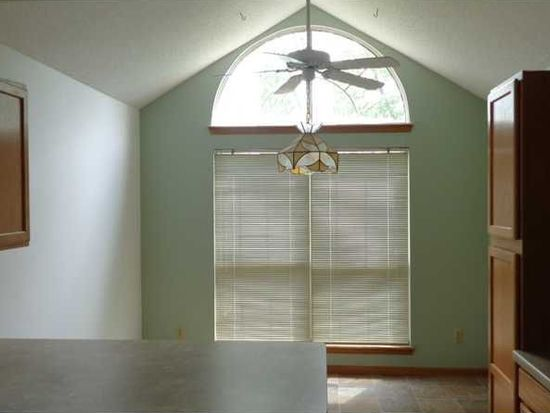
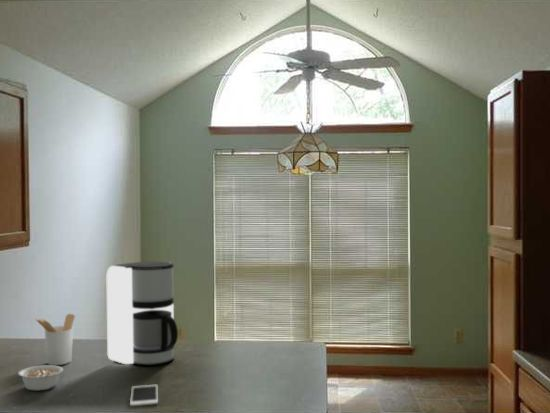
+ utensil holder [34,313,76,366]
+ cell phone [129,384,159,407]
+ legume [17,364,64,391]
+ coffee maker [106,260,179,367]
